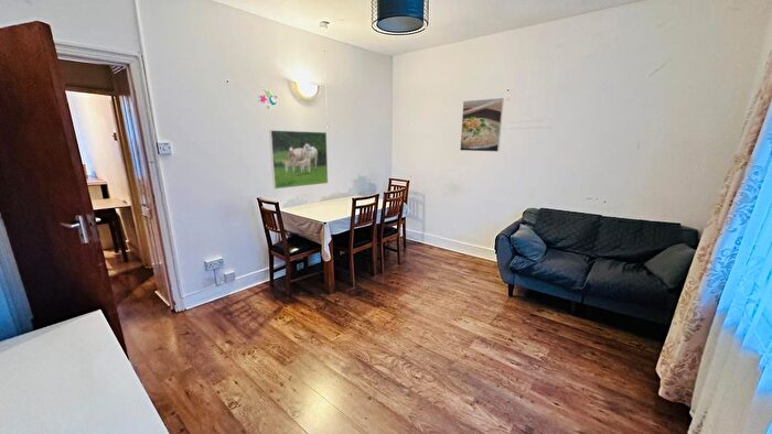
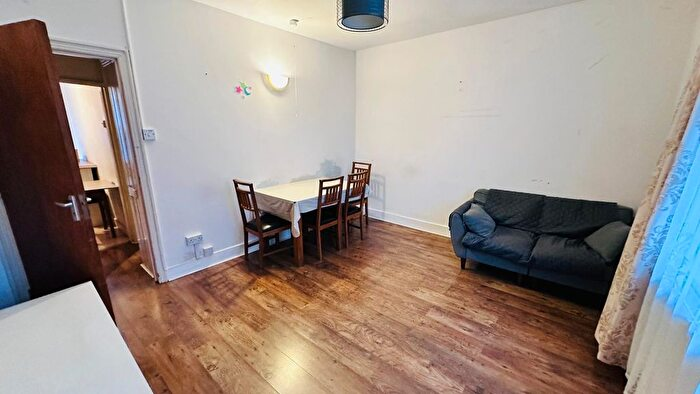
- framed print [268,129,329,191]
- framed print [459,97,505,153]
